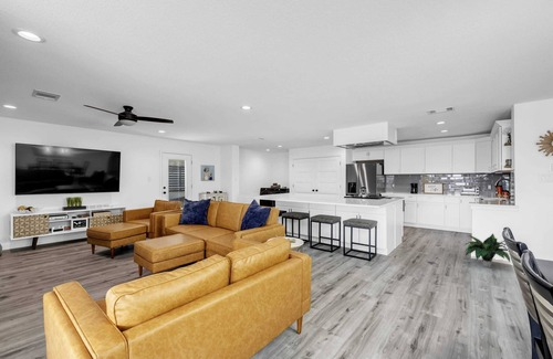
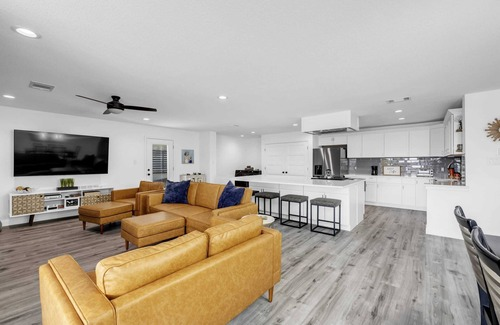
- potted plant [463,233,511,268]
